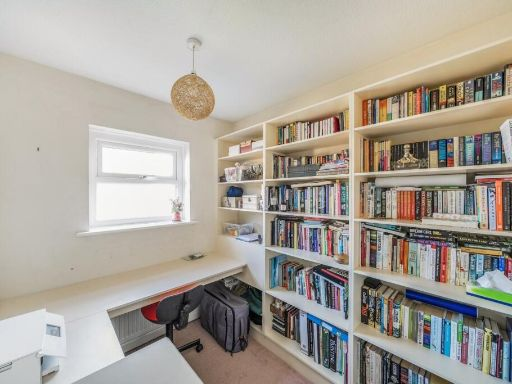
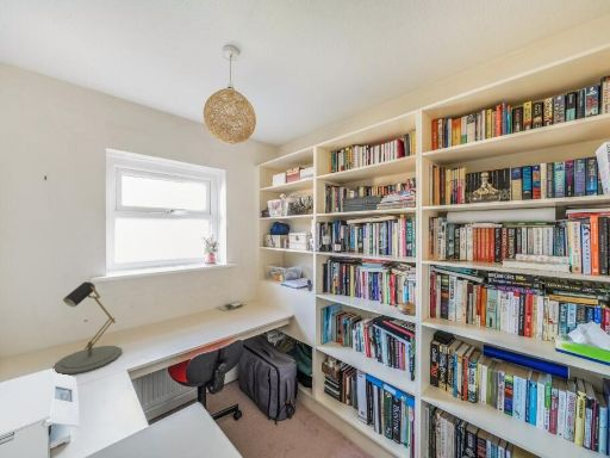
+ desk lamp [52,280,123,375]
